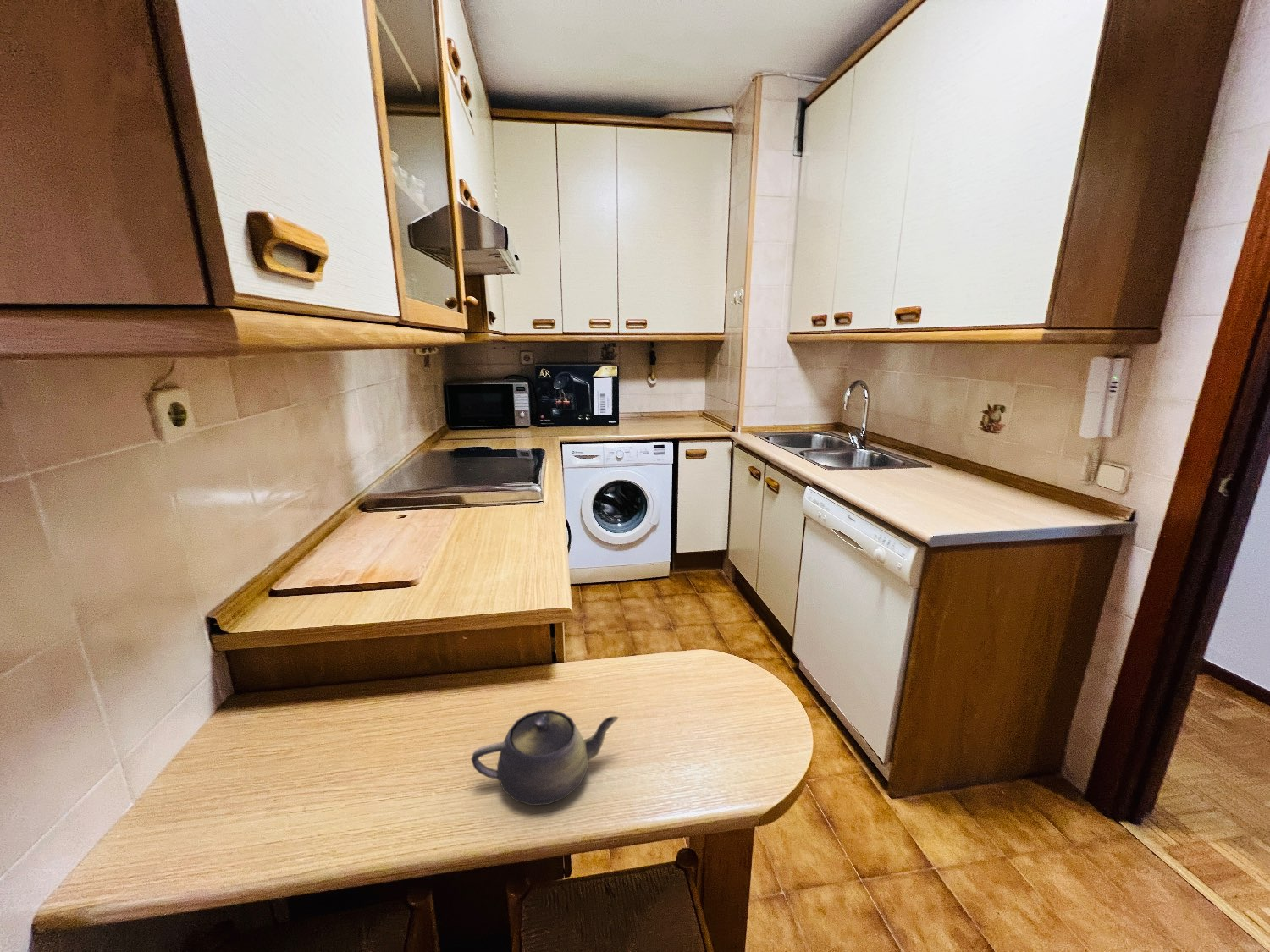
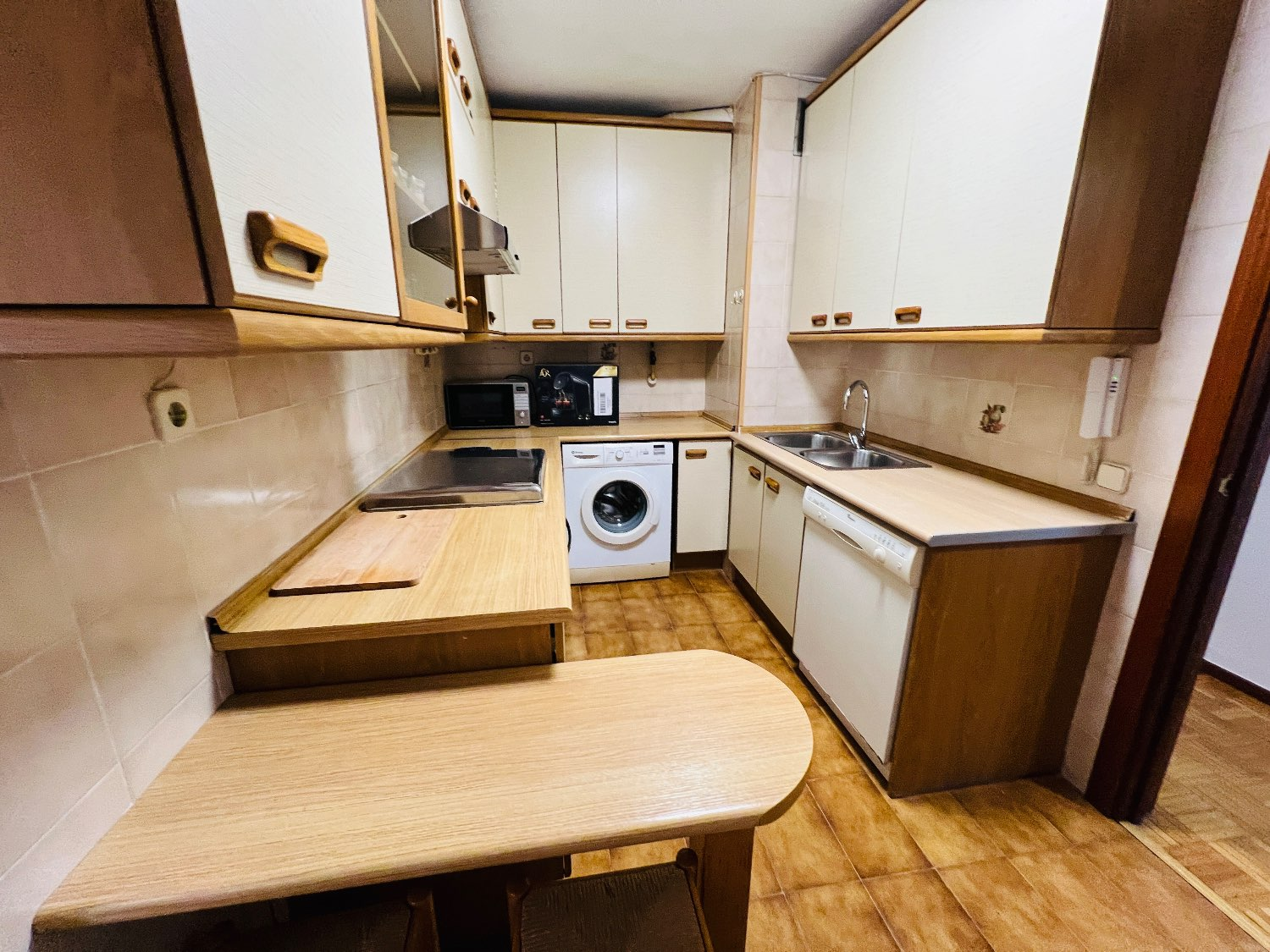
- teapot [470,709,619,806]
